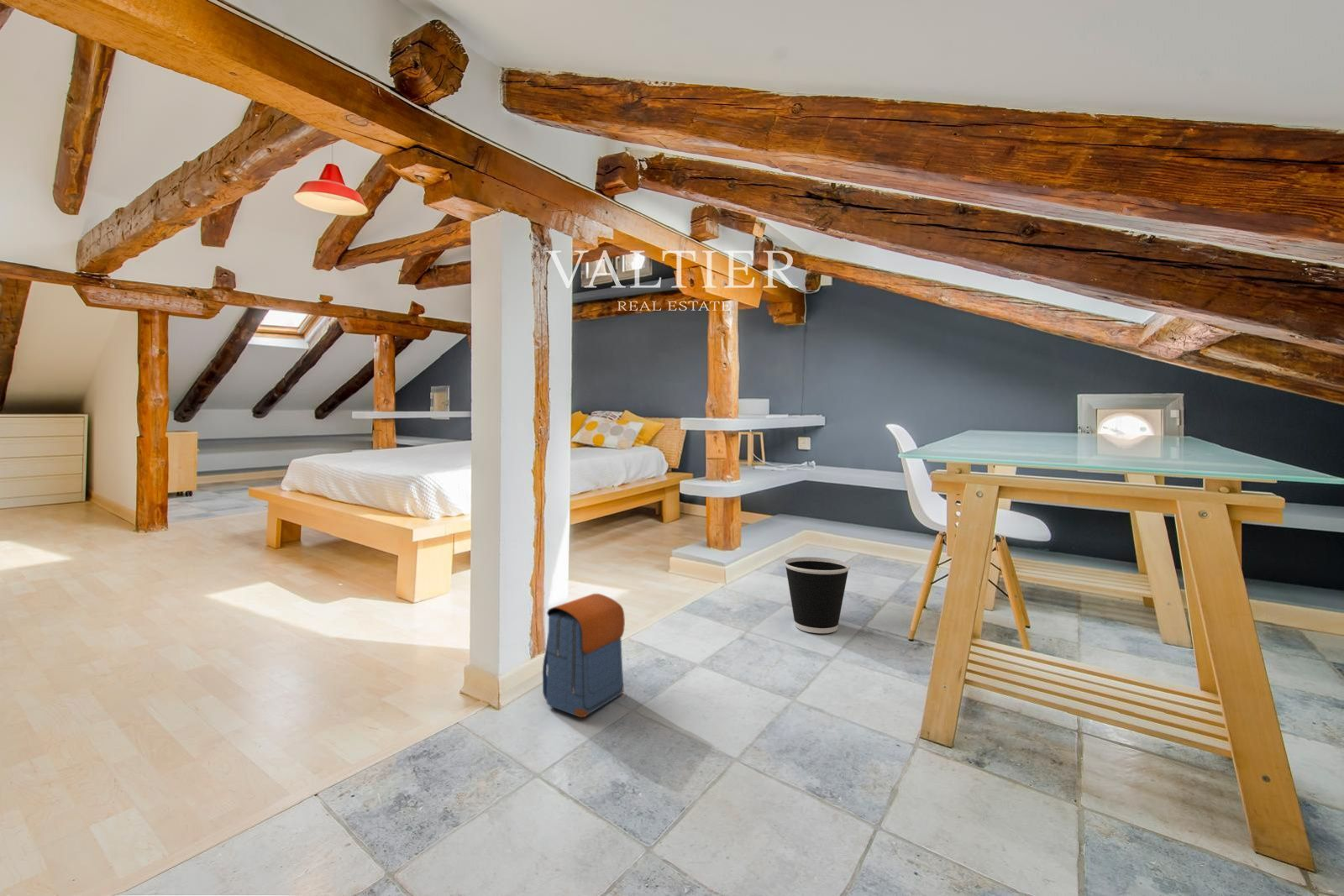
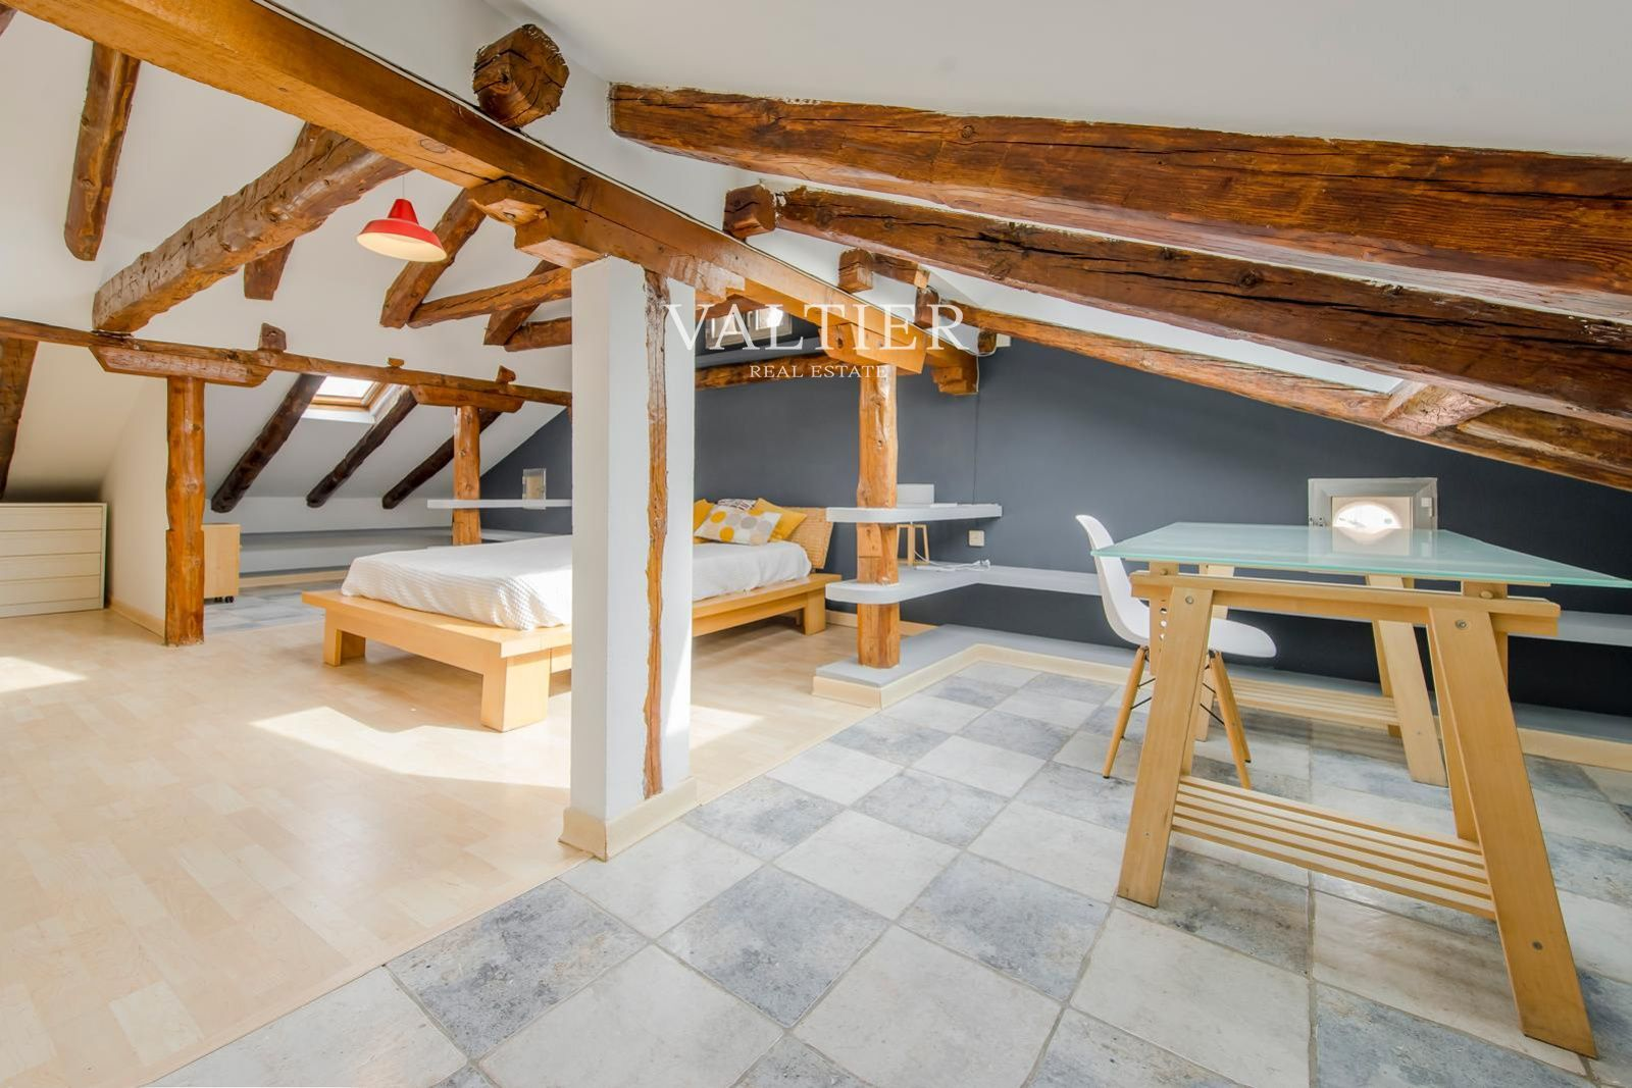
- backpack [542,593,626,718]
- wastebasket [784,556,851,634]
